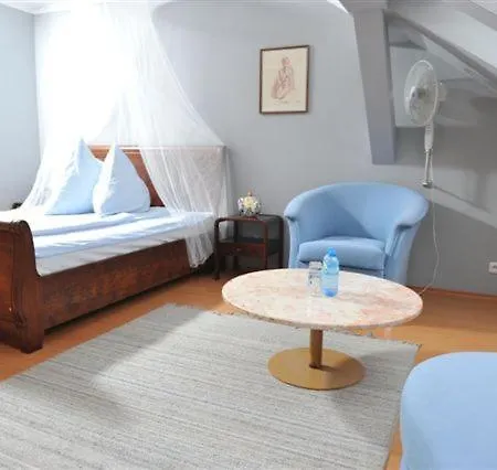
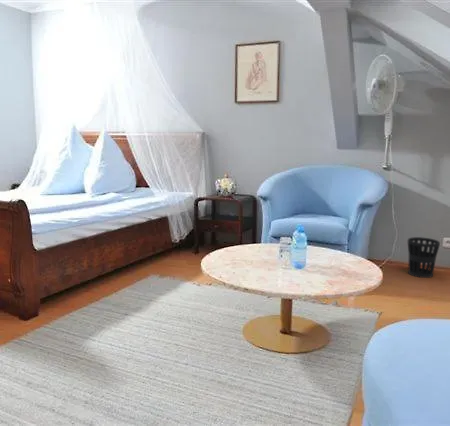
+ wastebasket [407,236,441,279]
